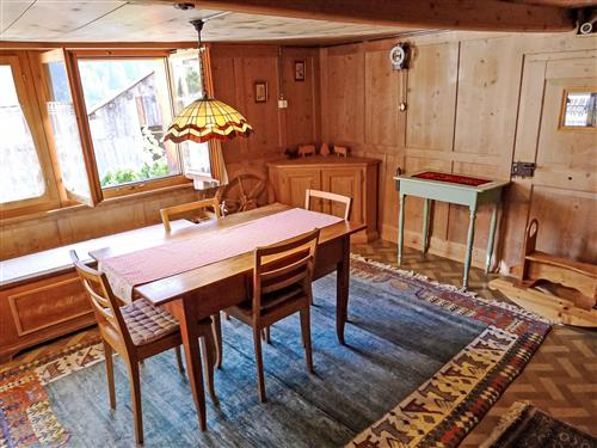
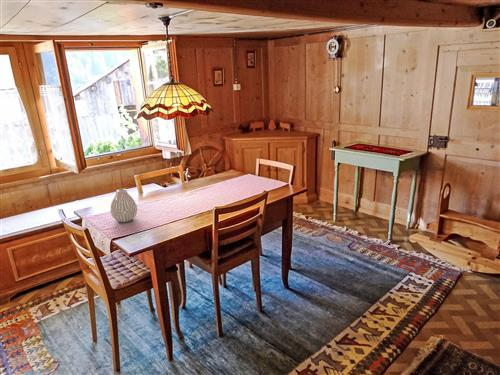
+ vase [109,188,138,223]
